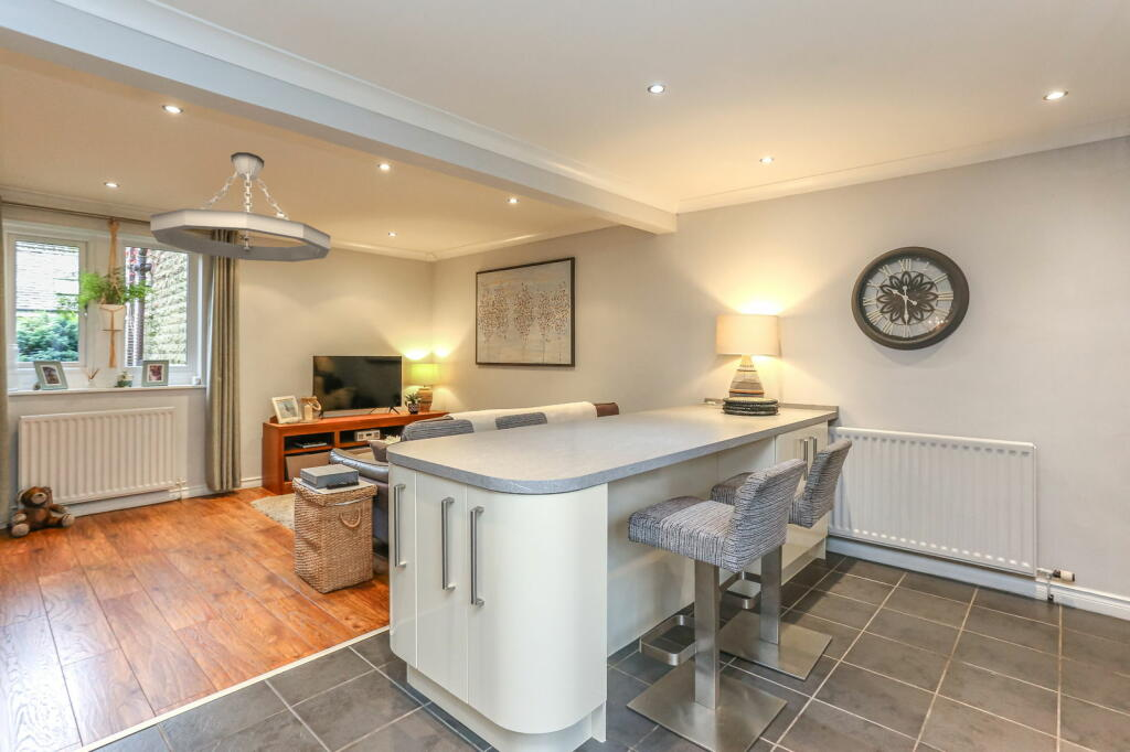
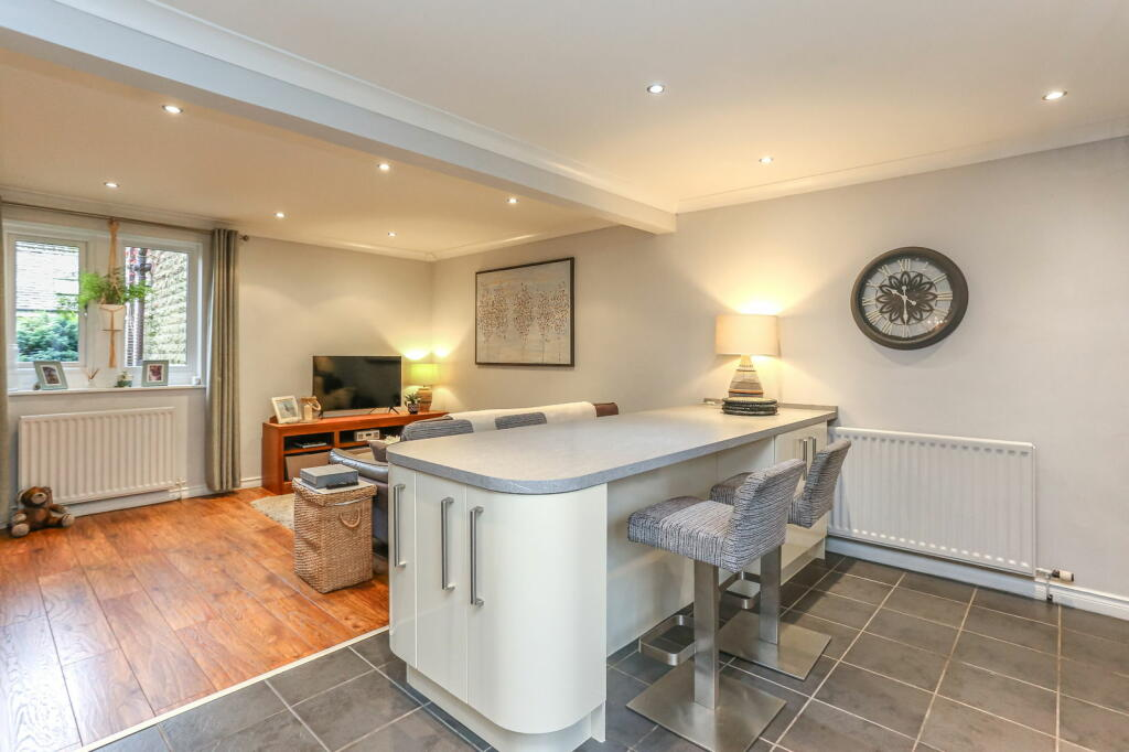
- chandelier [150,151,331,262]
